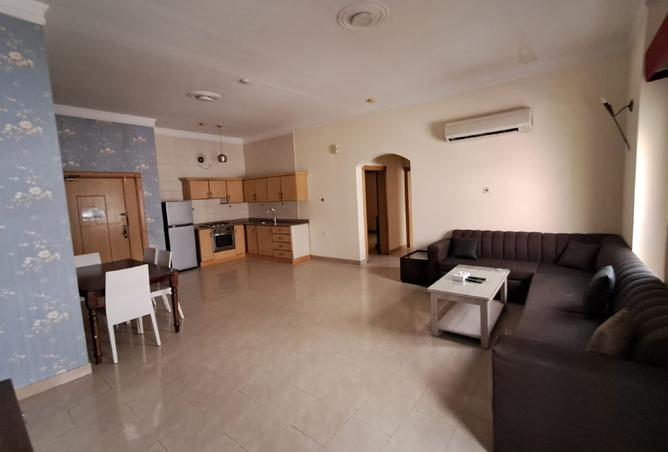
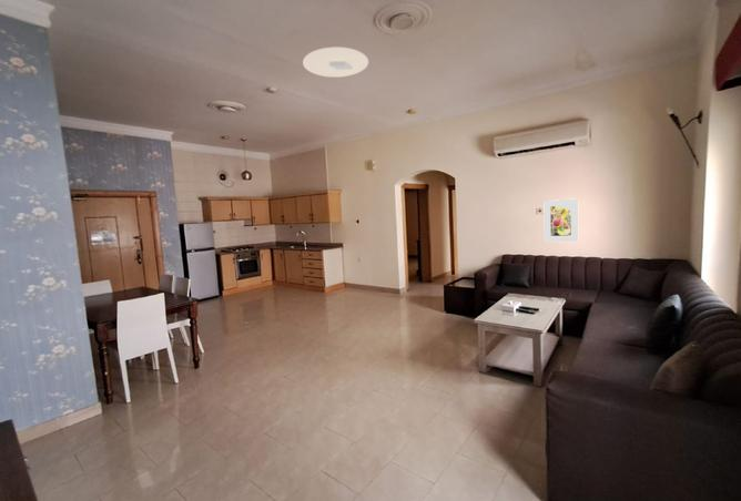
+ ceiling light [302,47,369,79]
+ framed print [544,197,579,243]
